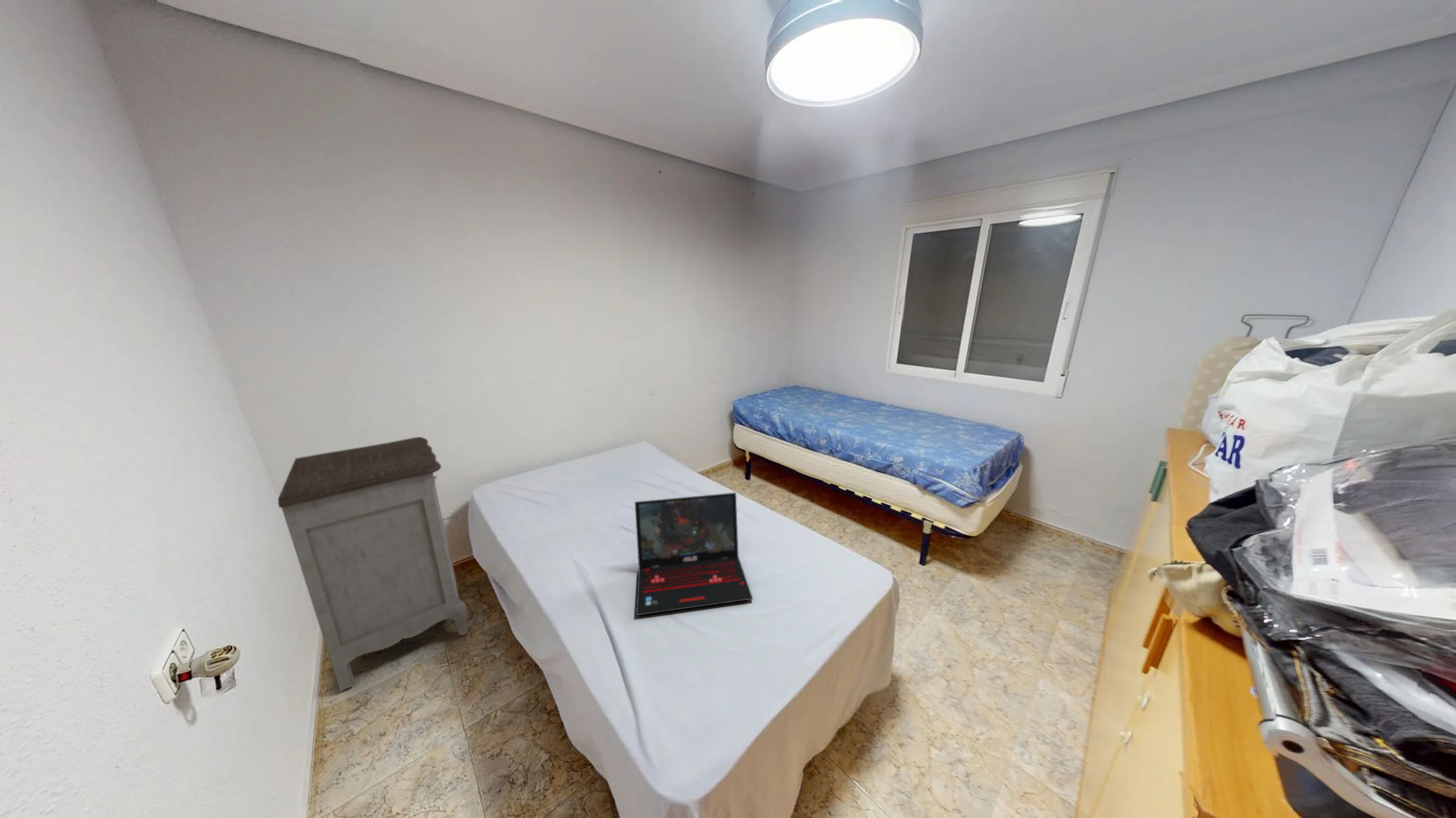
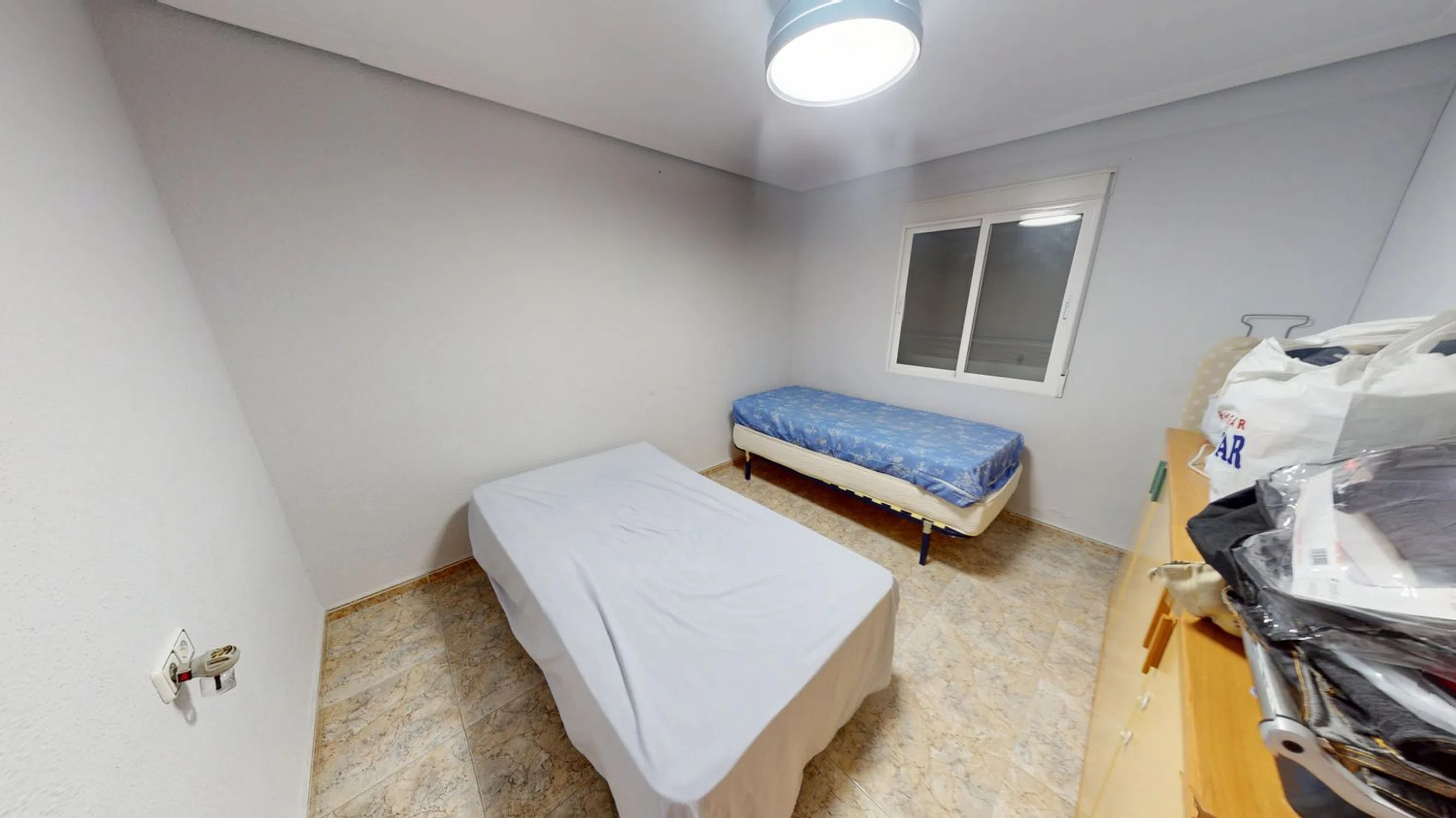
- nightstand [277,436,469,692]
- laptop [634,492,753,616]
